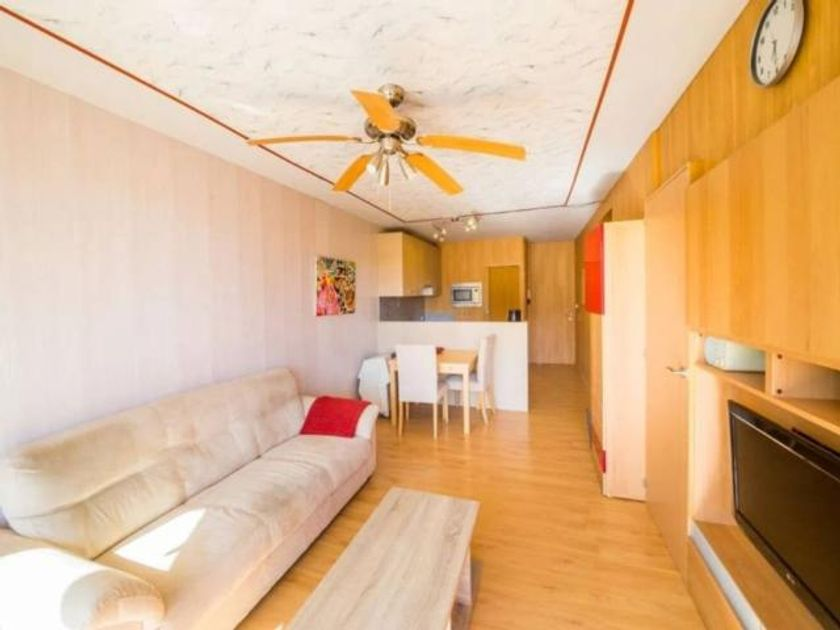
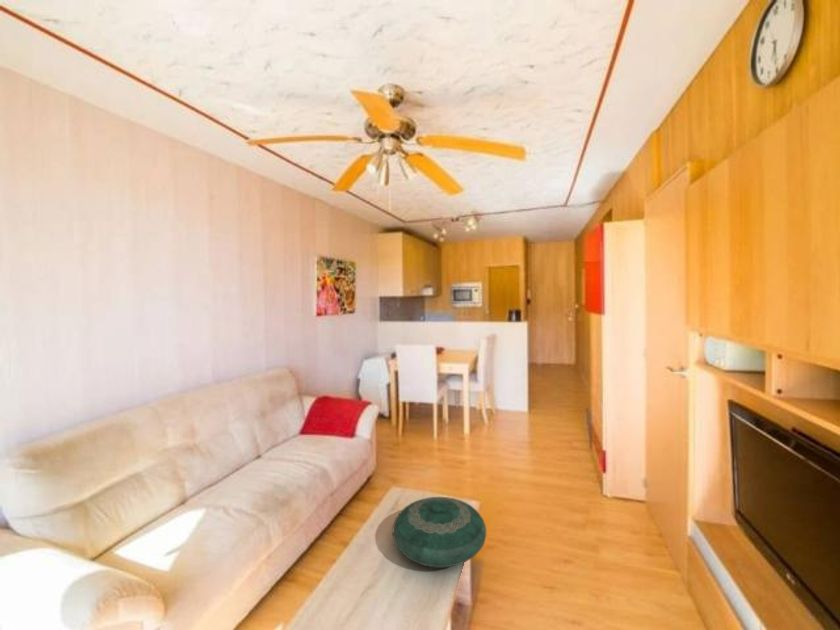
+ decorative bowl [391,496,487,569]
